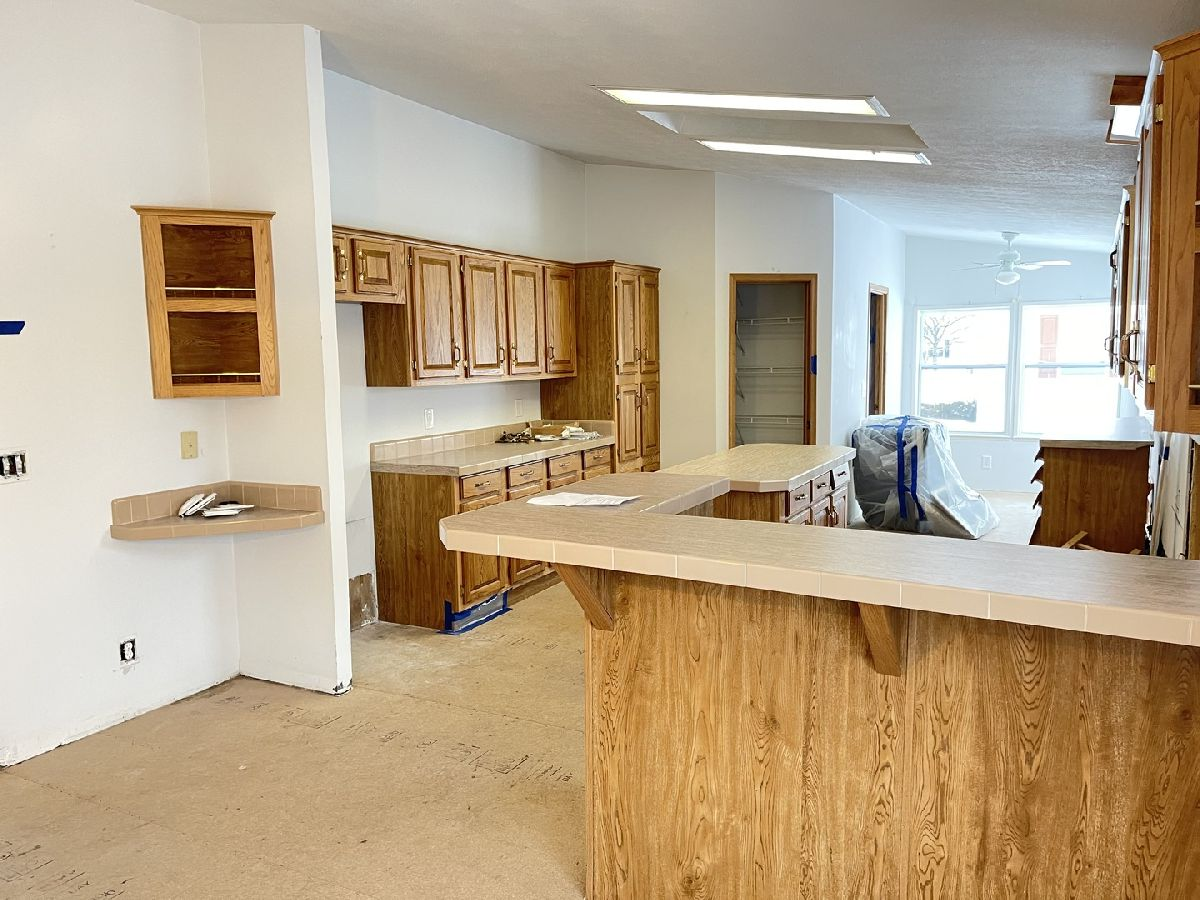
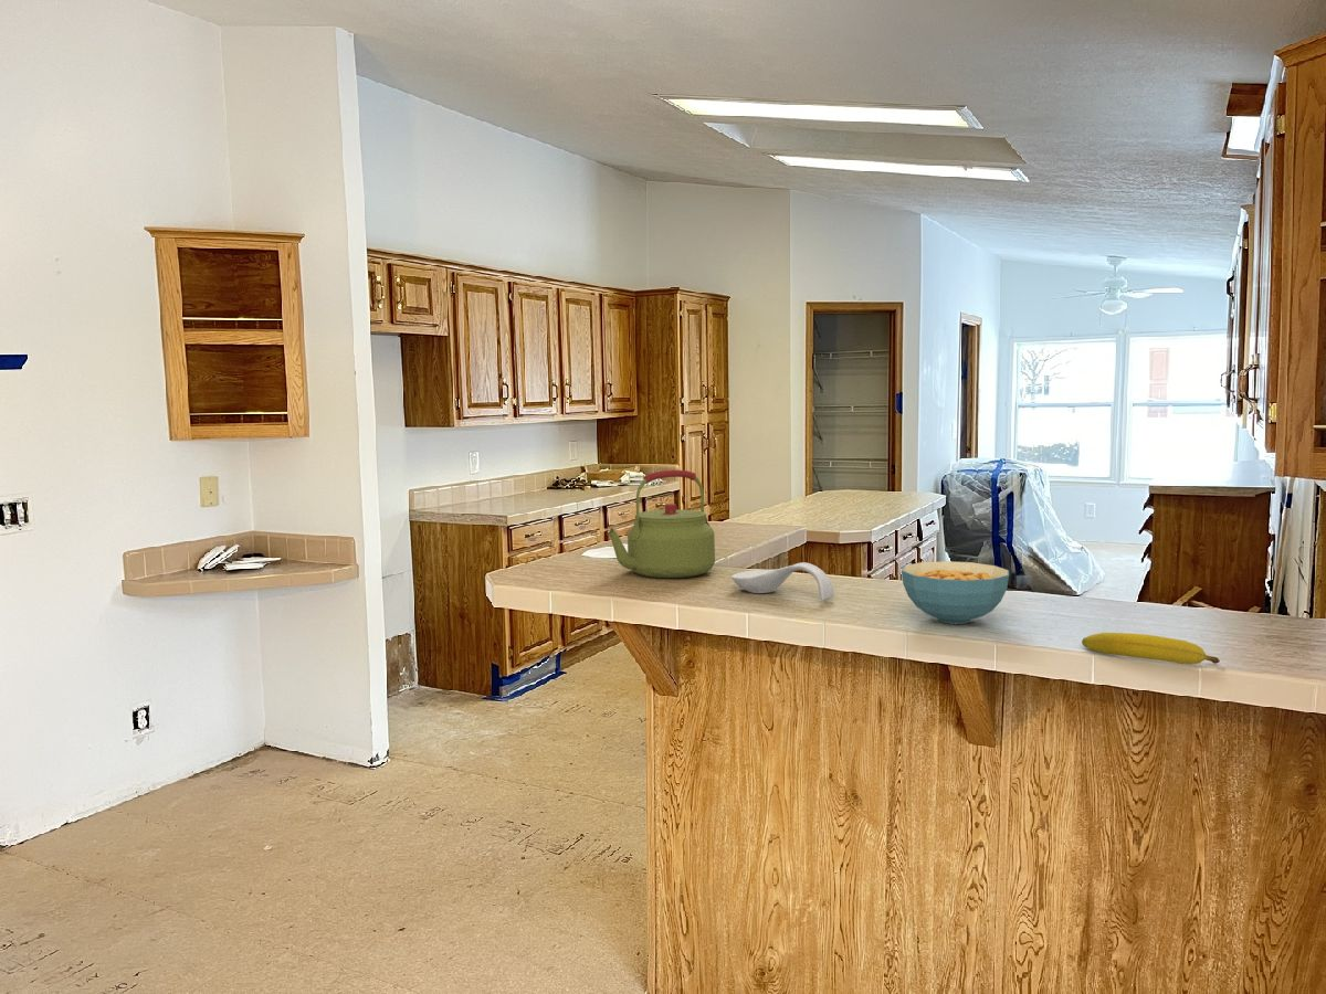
+ kettle [607,468,716,579]
+ spoon rest [730,561,835,602]
+ fruit [1081,632,1221,665]
+ cereal bowl [901,560,1010,625]
